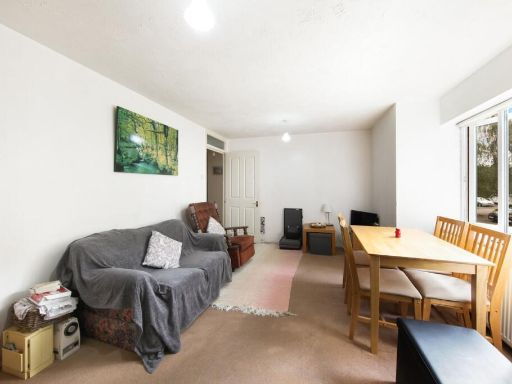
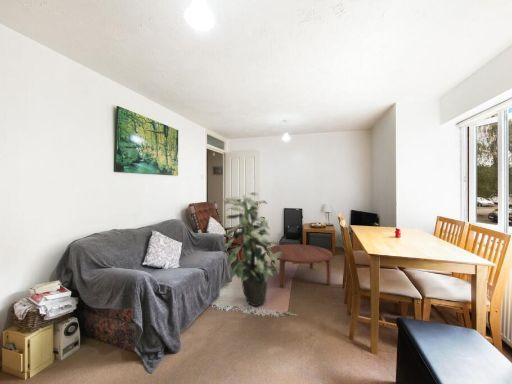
+ coffee table [265,243,333,288]
+ indoor plant [221,191,282,307]
